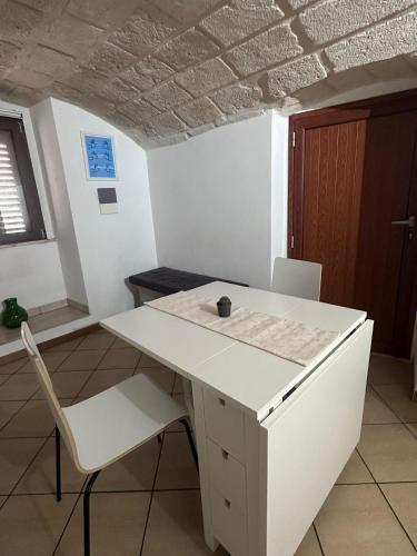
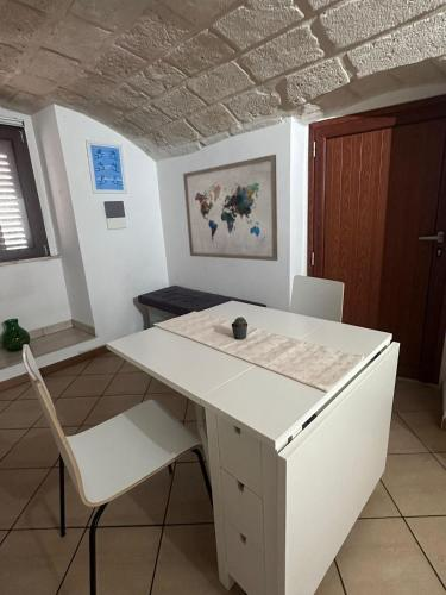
+ wall art [182,154,278,262]
